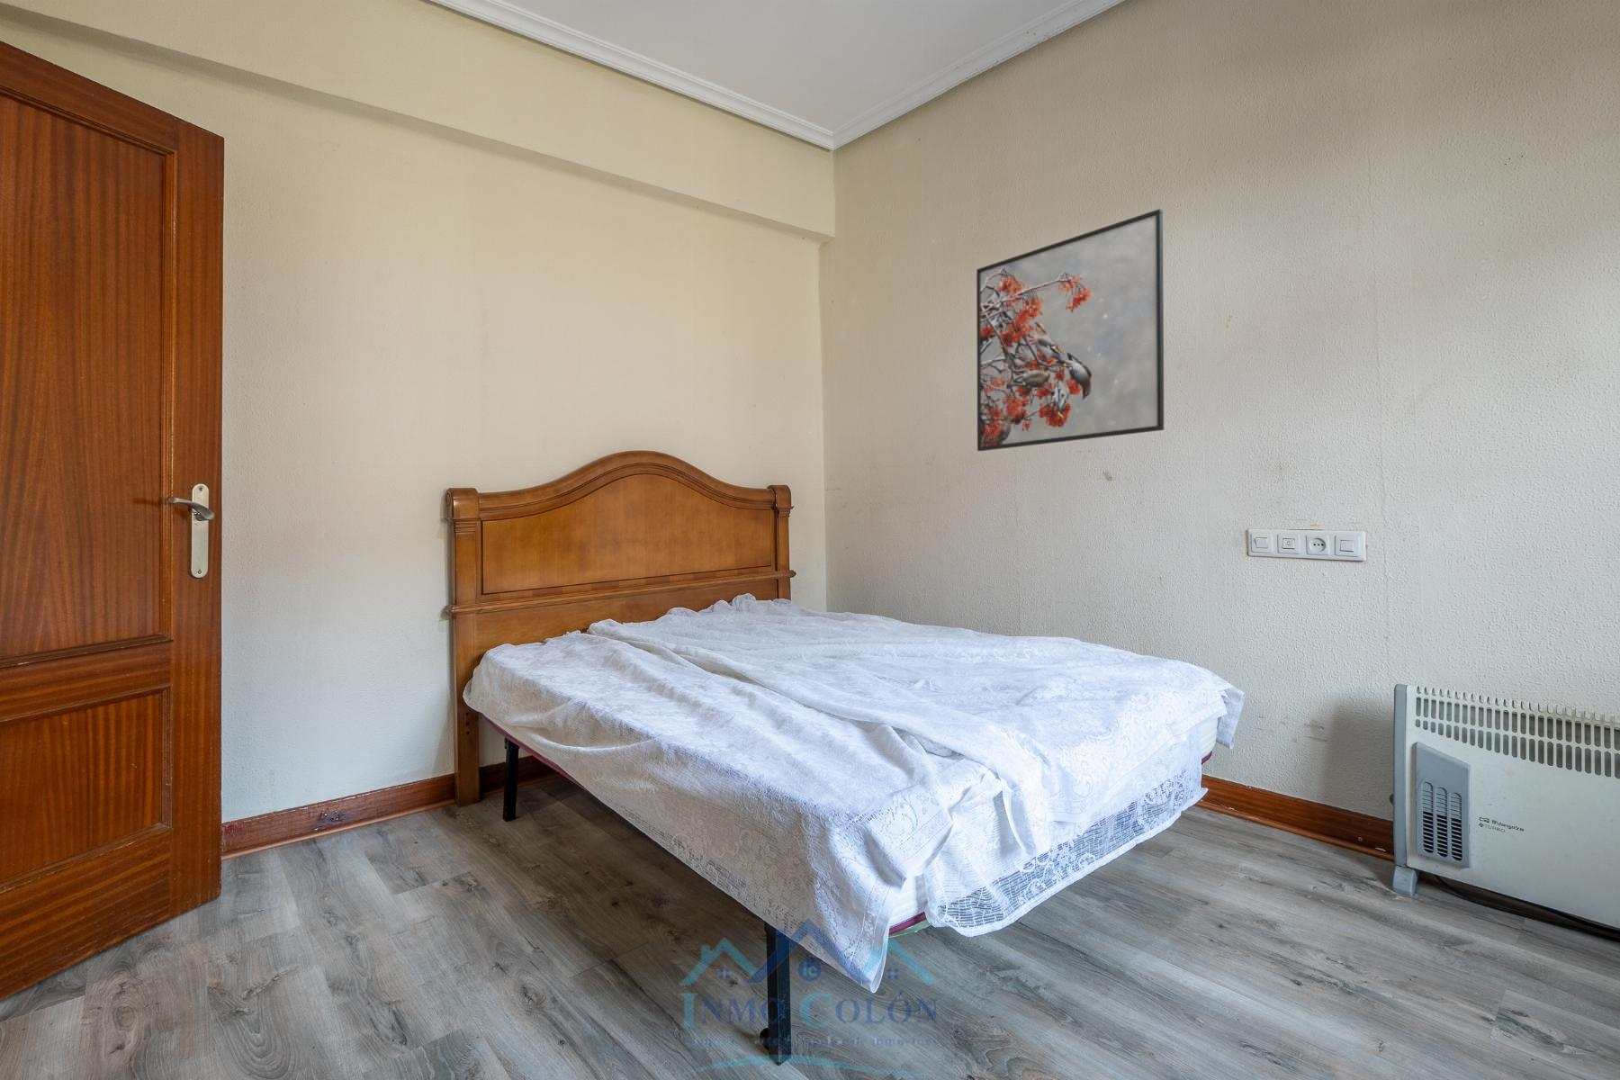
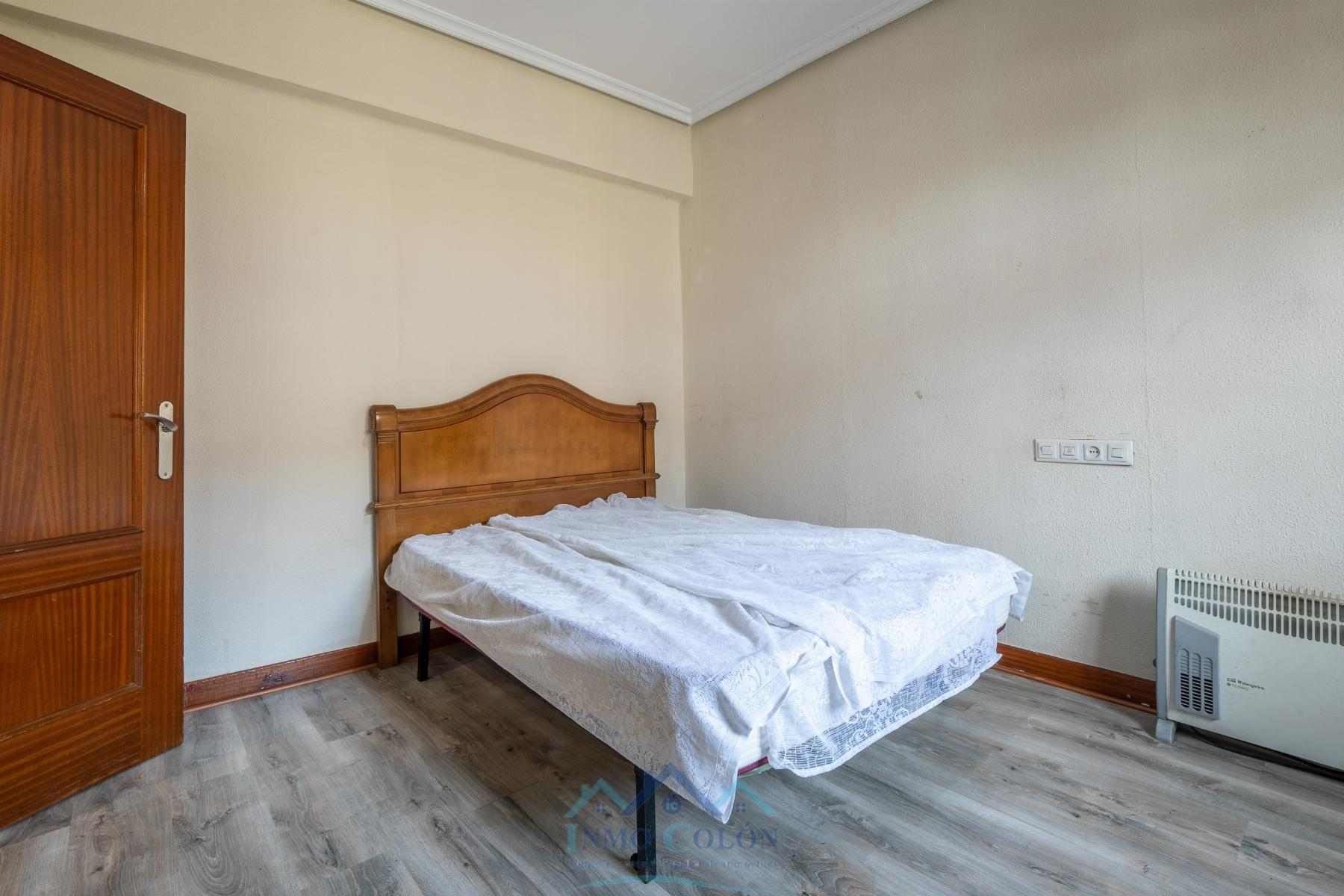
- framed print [975,207,1164,452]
